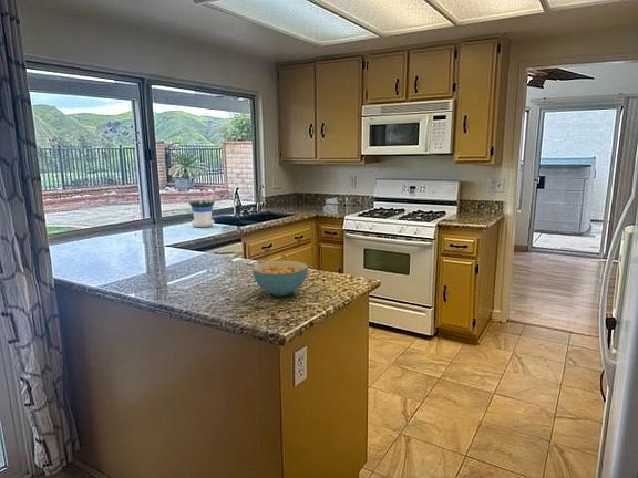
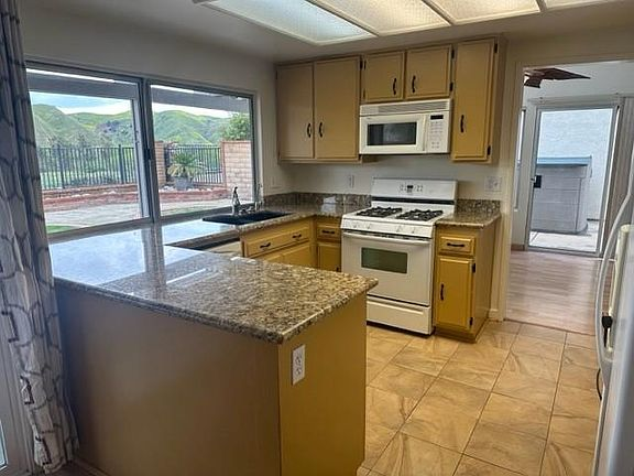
- flowerpot [188,200,216,228]
- cereal bowl [251,260,309,297]
